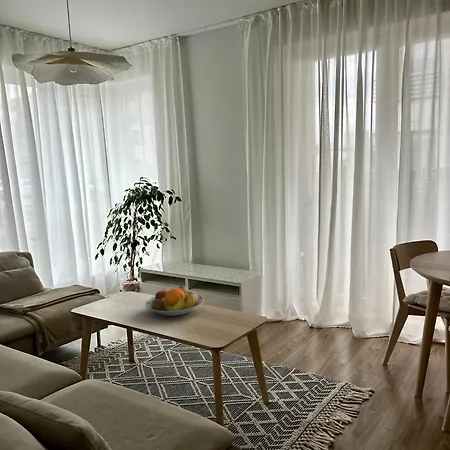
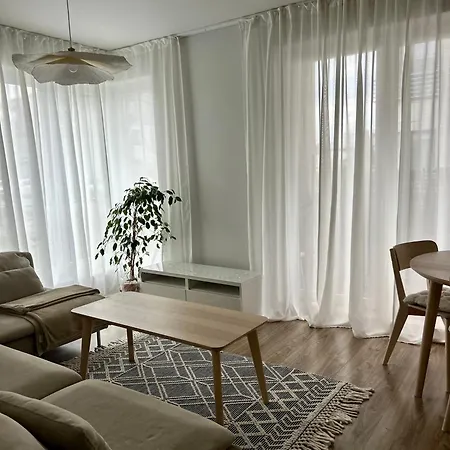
- fruit bowl [144,285,205,317]
